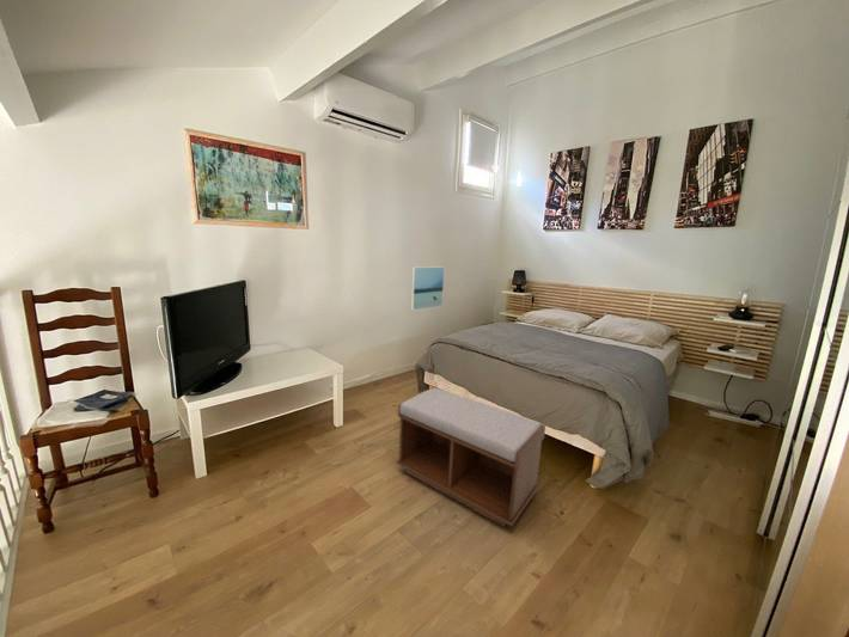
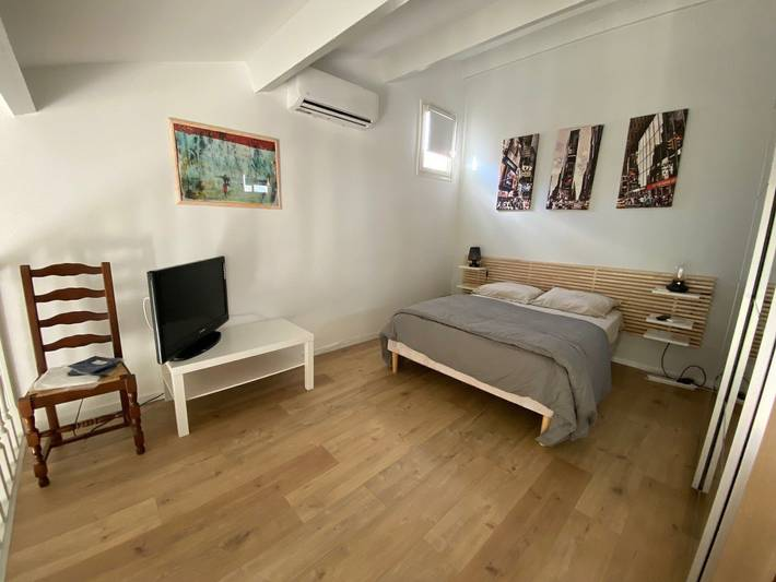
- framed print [410,265,446,312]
- bench [396,386,546,528]
